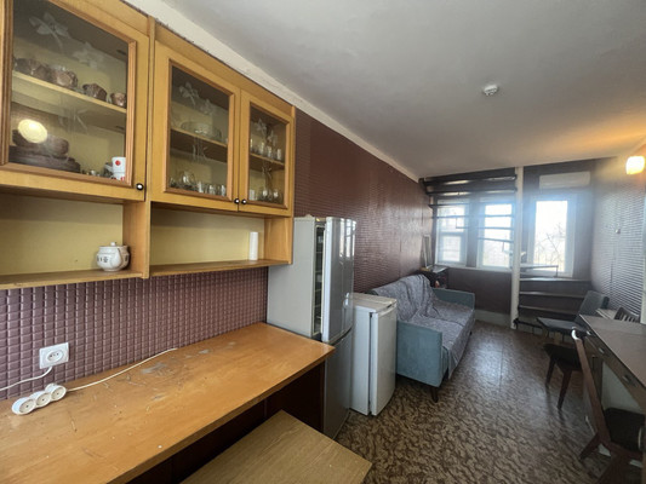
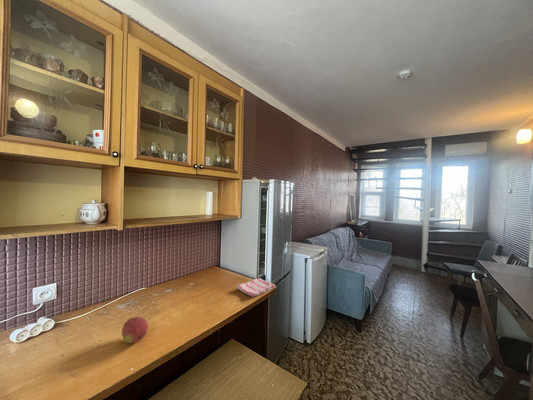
+ dish towel [236,277,276,298]
+ fruit [121,316,149,344]
